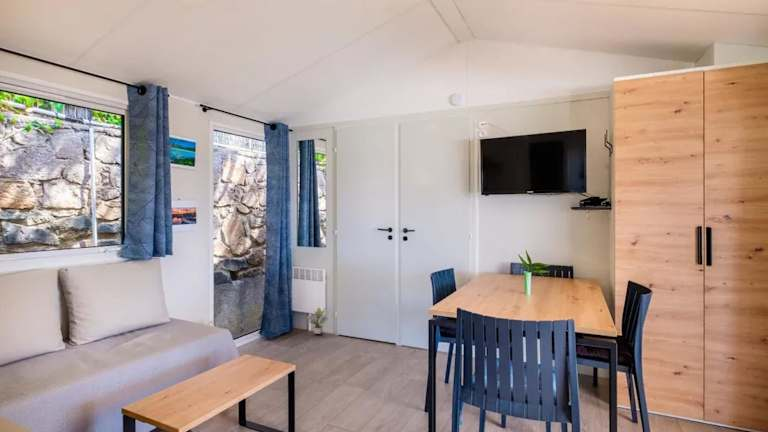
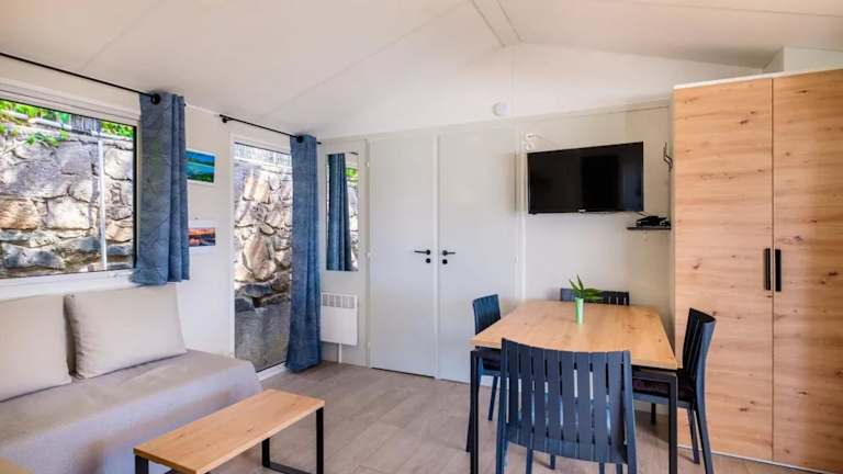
- potted plant [306,307,328,335]
